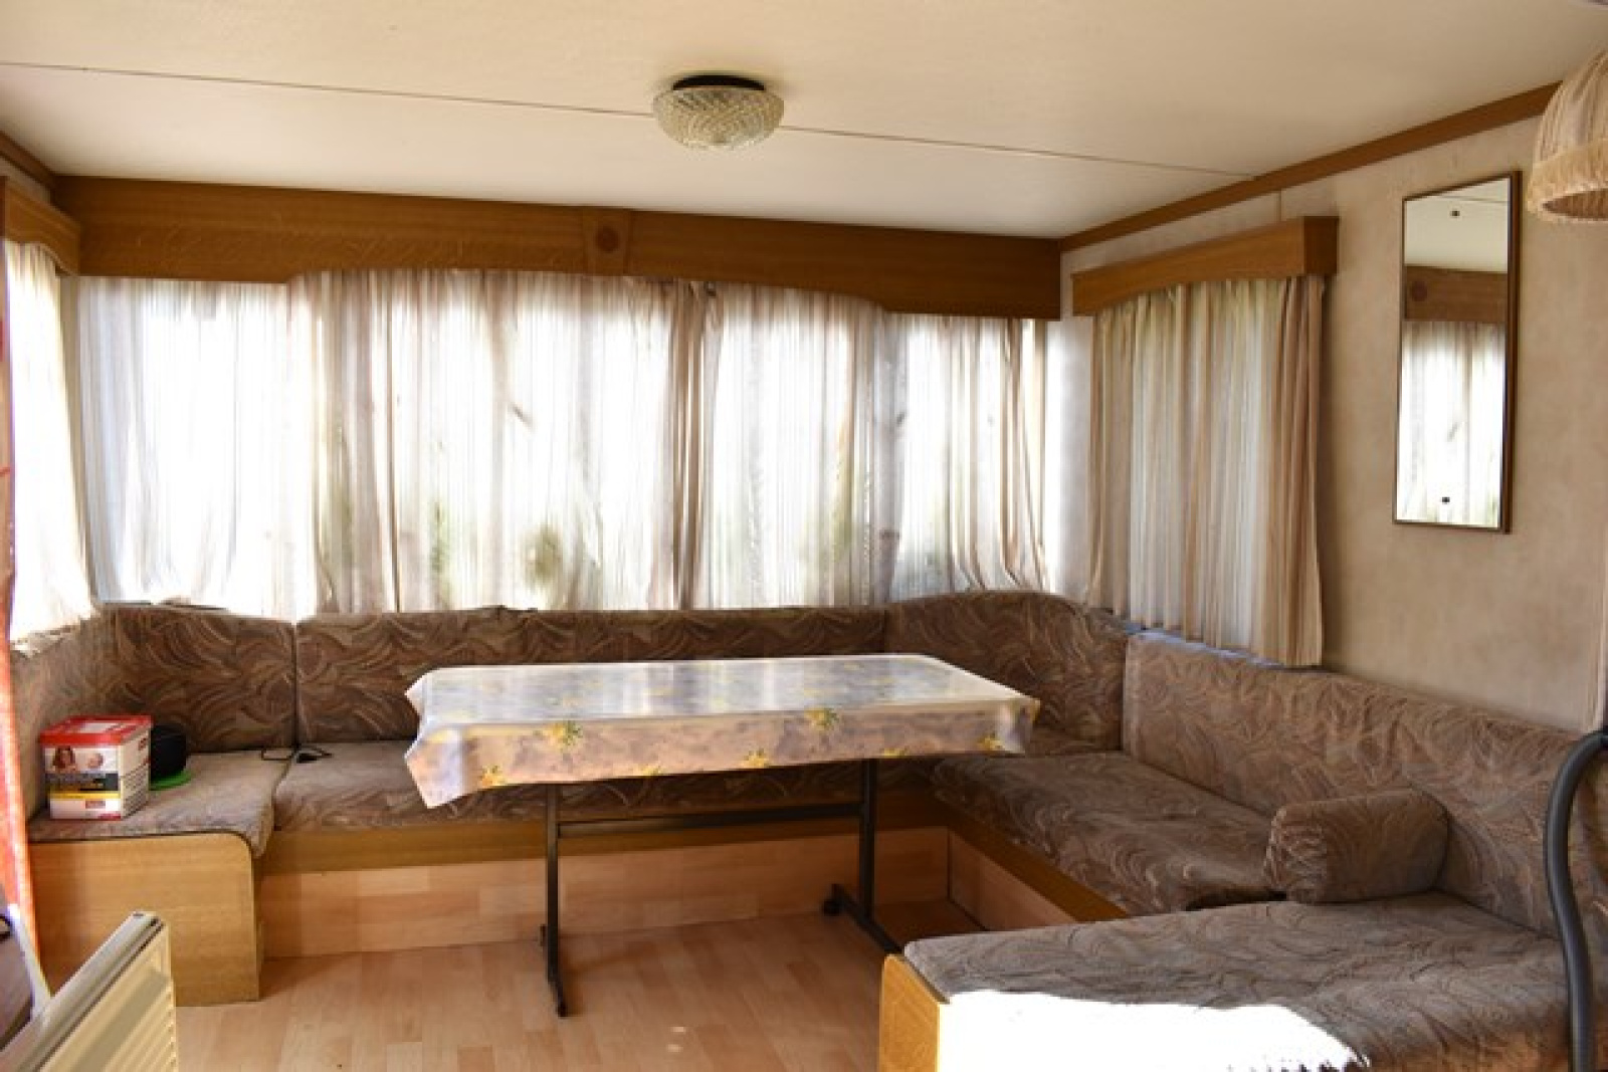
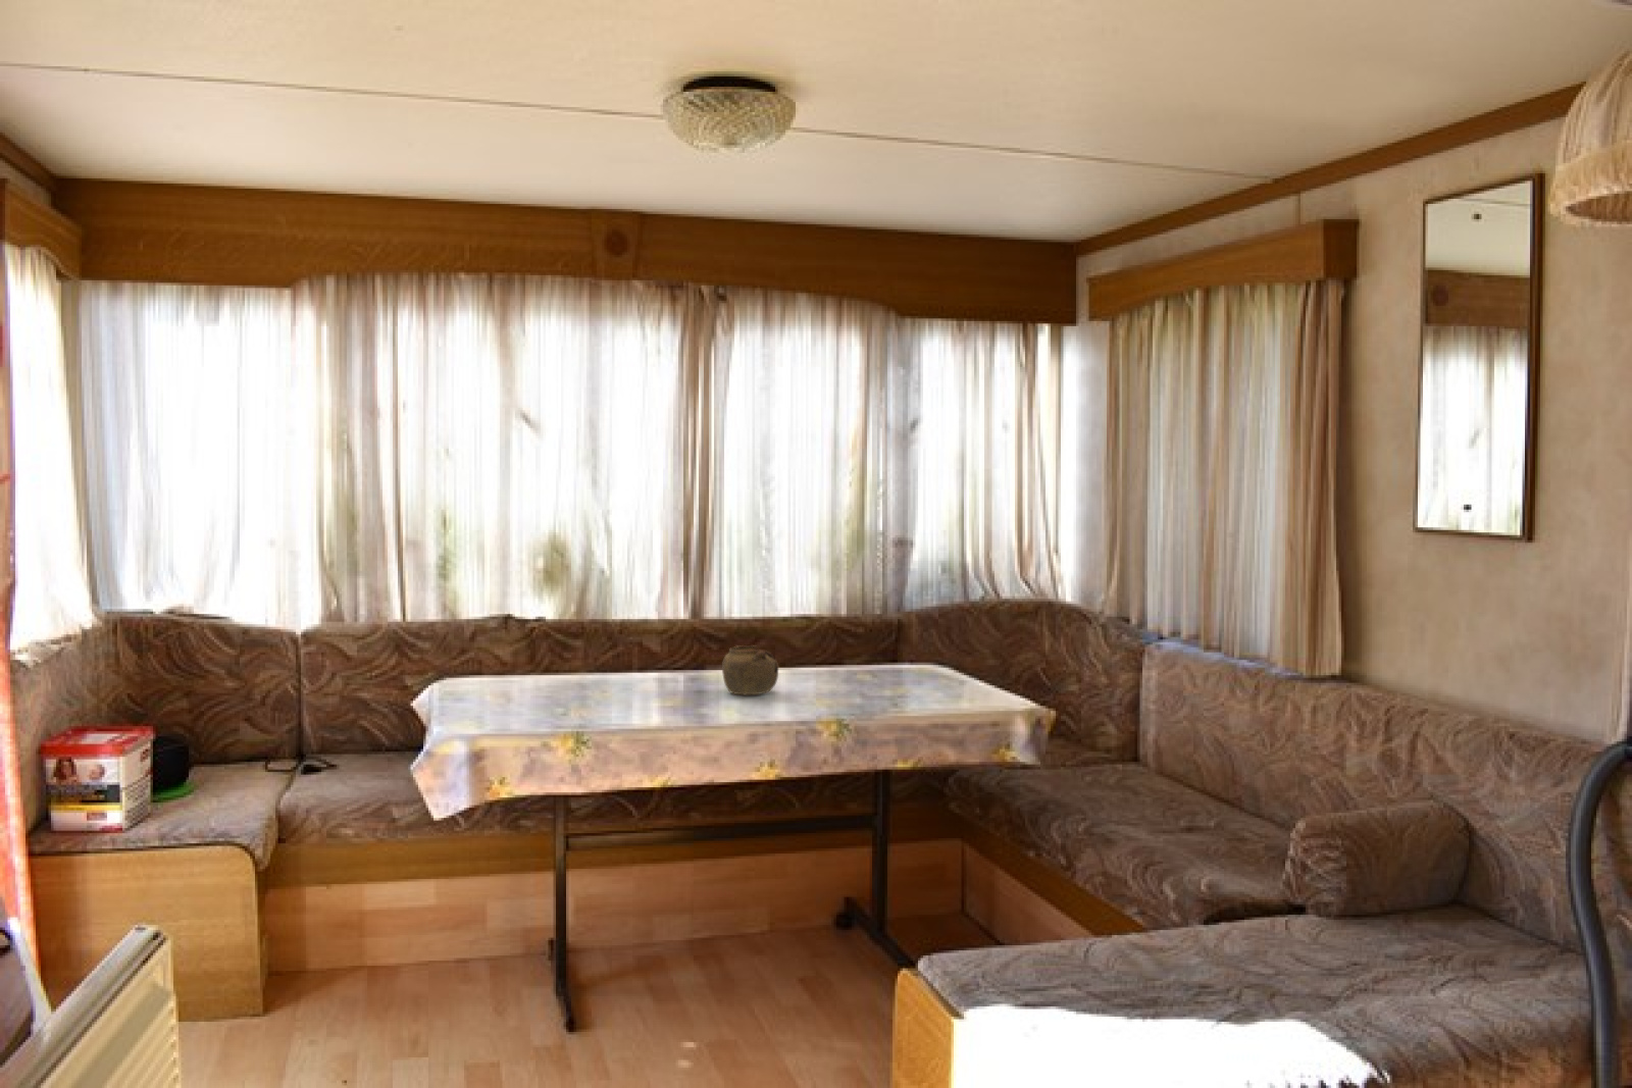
+ teapot [721,645,780,696]
